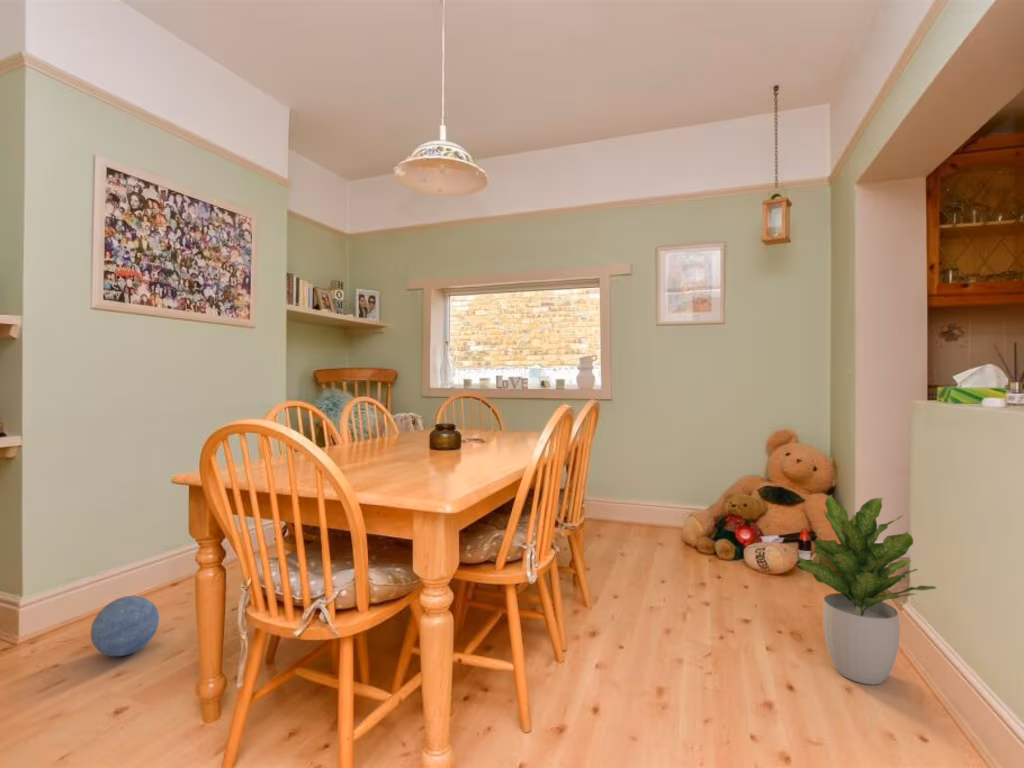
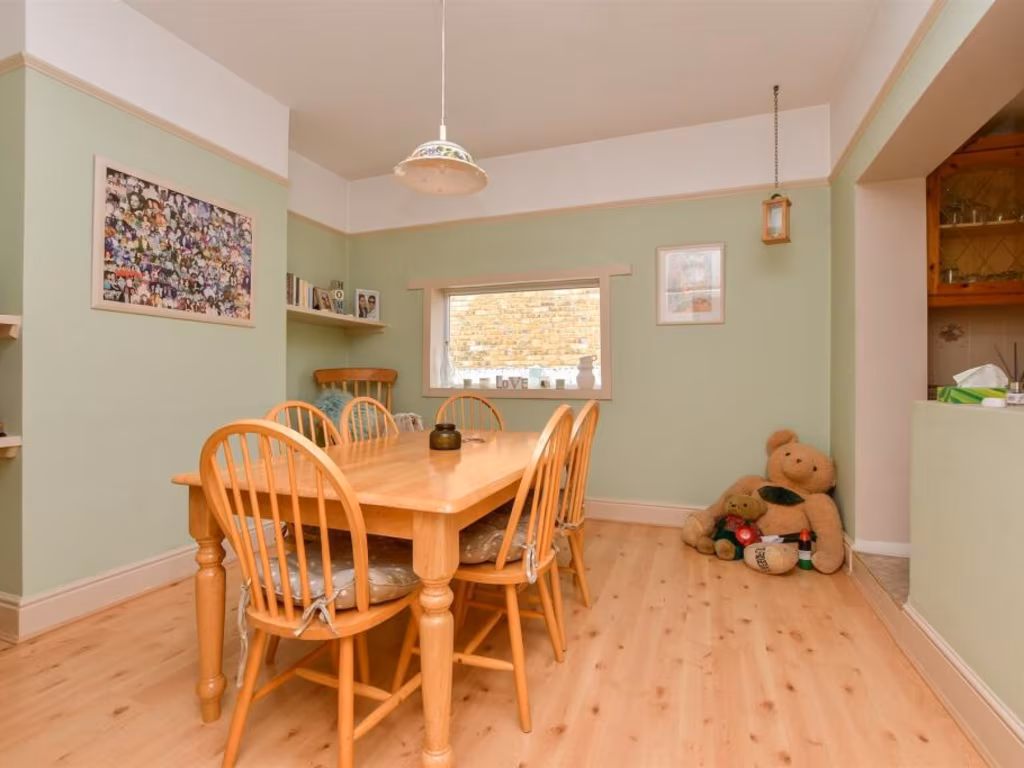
- ball [90,595,160,657]
- potted plant [795,494,937,686]
